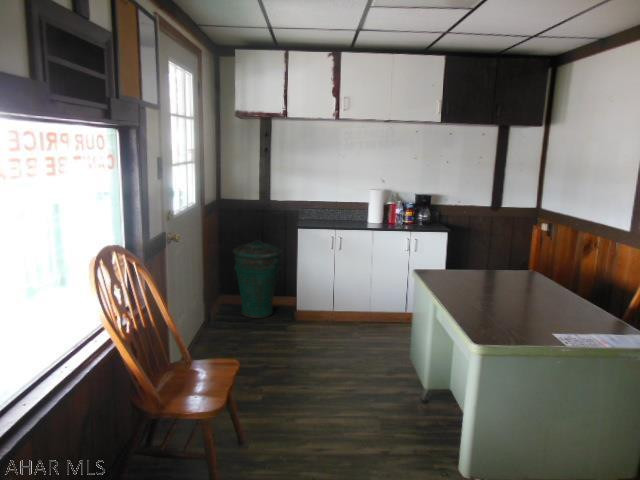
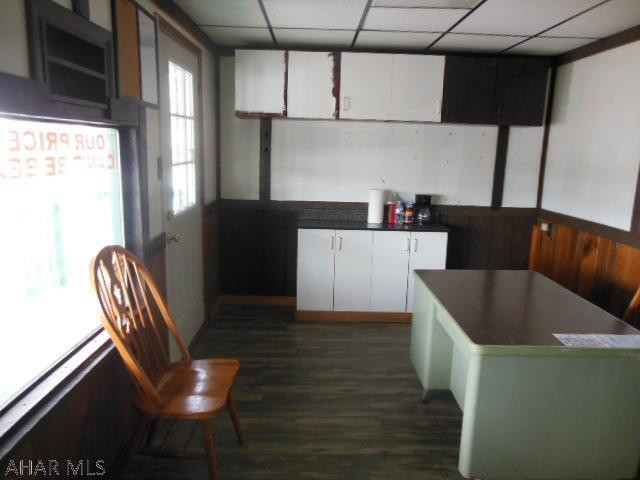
- trash can [232,239,283,319]
